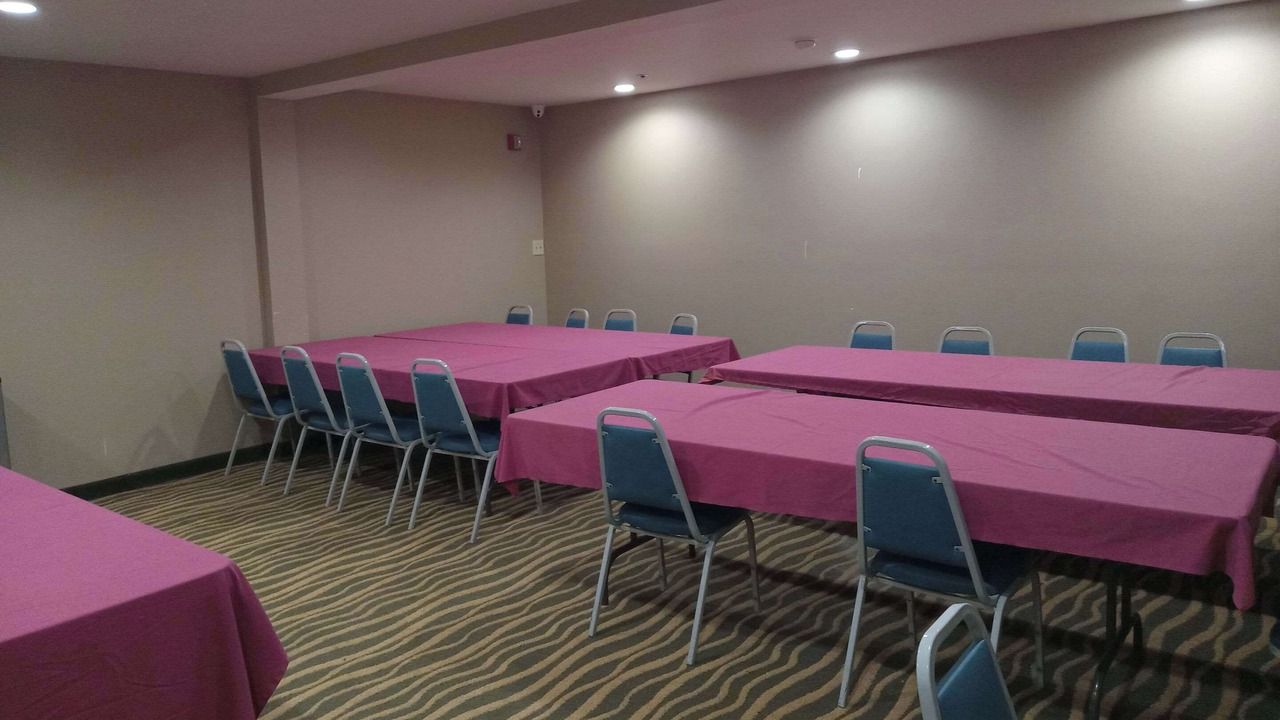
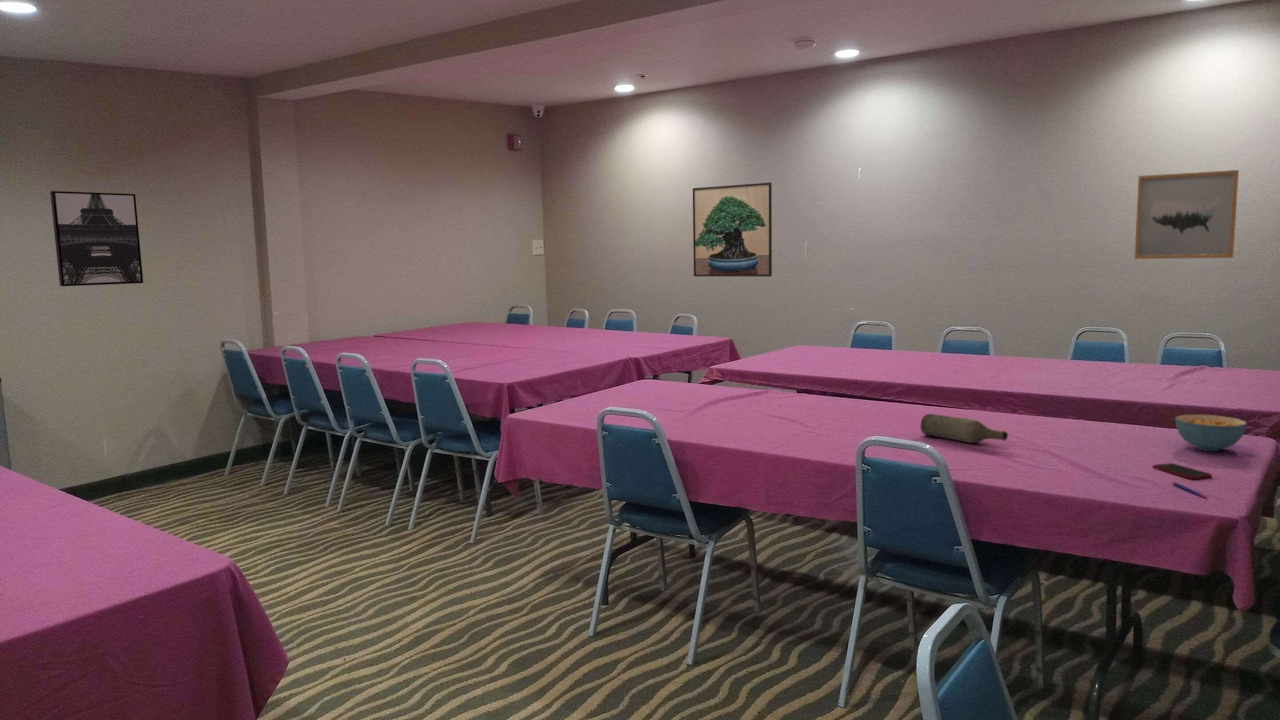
+ cereal bowl [1174,414,1247,452]
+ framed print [692,182,773,277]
+ wall art [1134,169,1240,260]
+ cell phone [1152,462,1213,480]
+ wall art [49,190,144,287]
+ pen [1171,481,1209,500]
+ bottle [919,413,1009,444]
